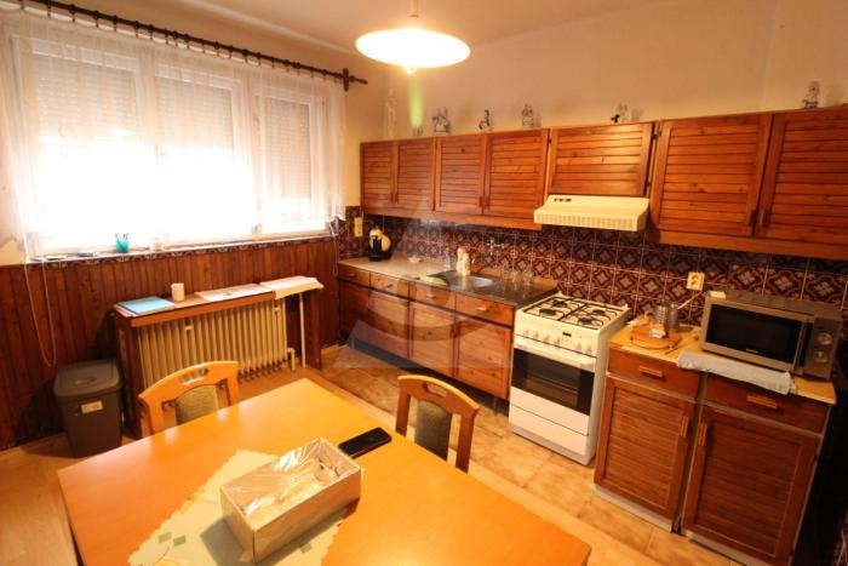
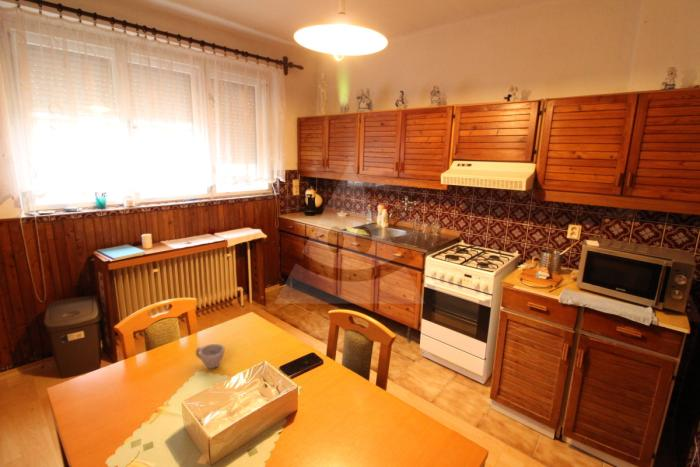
+ cup [194,343,226,369]
